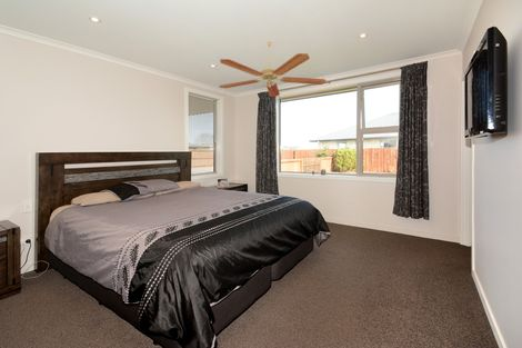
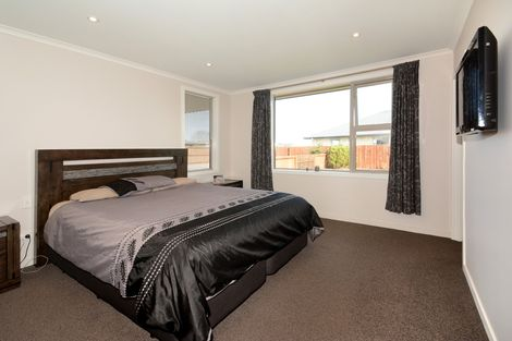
- ceiling fan [218,41,328,98]
